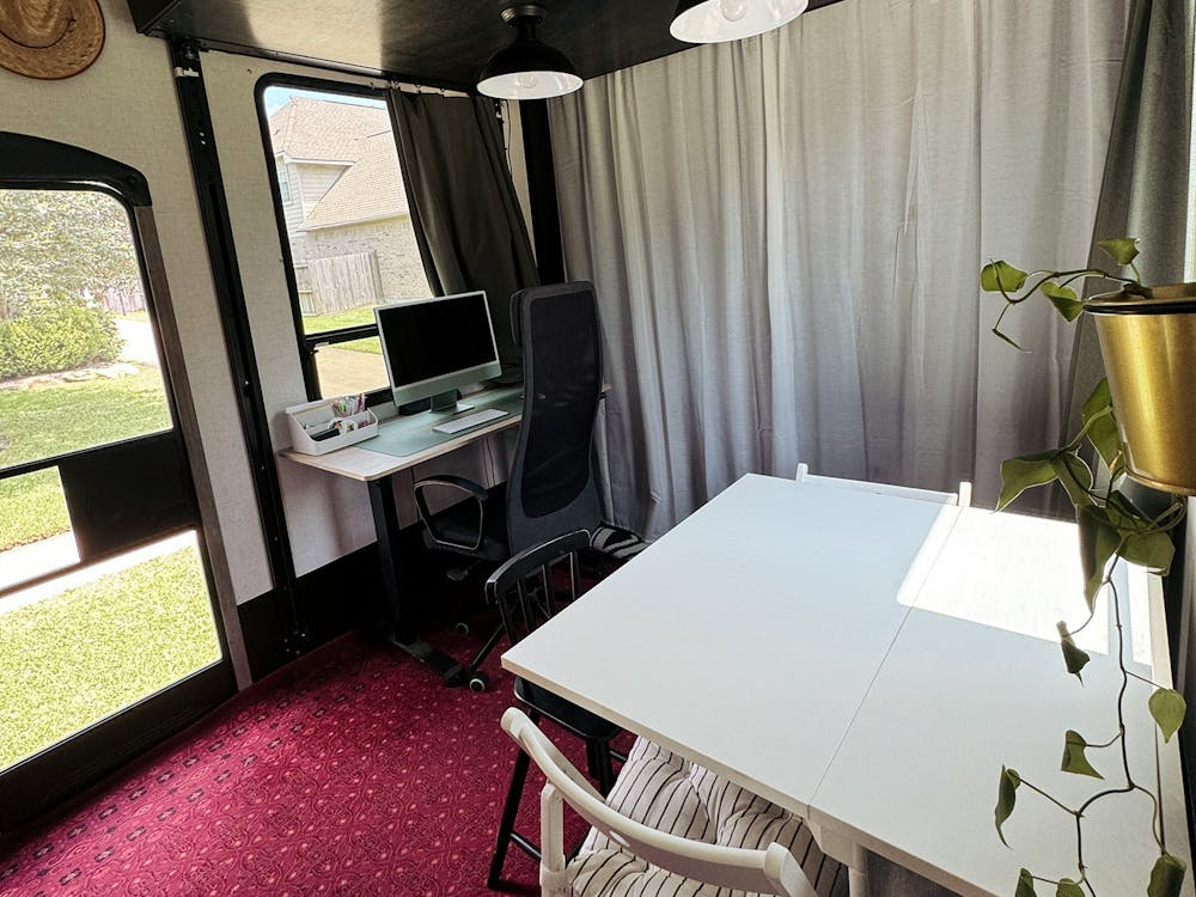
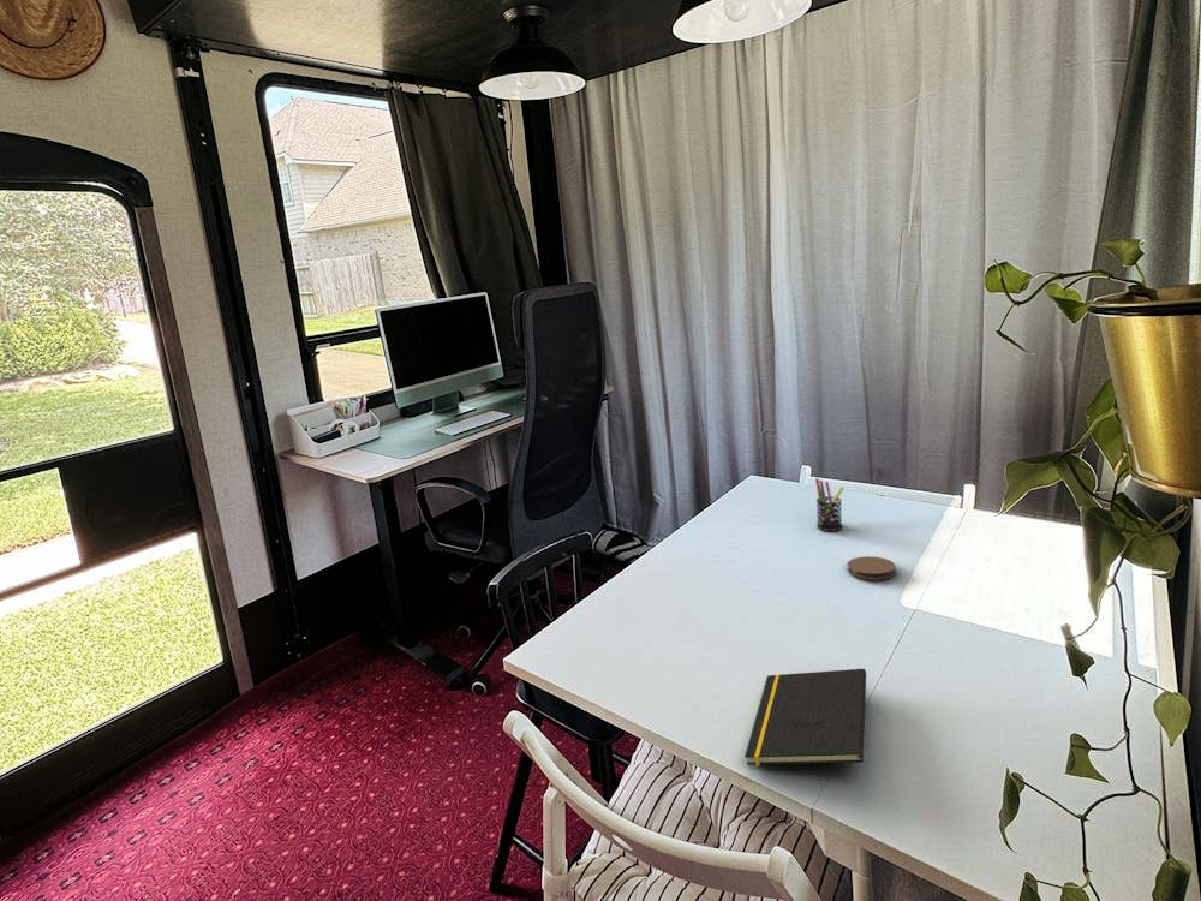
+ pen holder [814,477,844,532]
+ notepad [743,668,867,766]
+ coaster [847,555,897,580]
